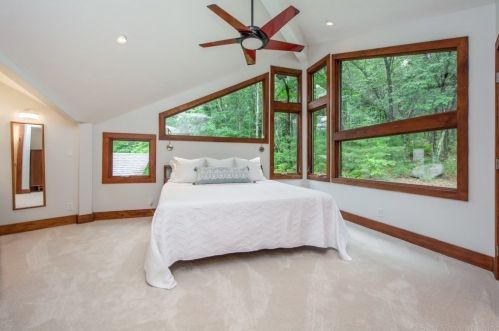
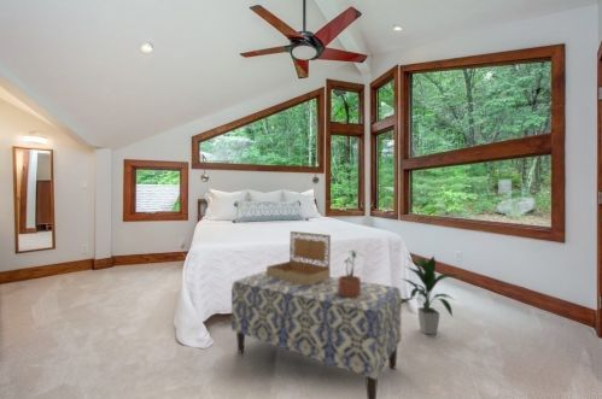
+ indoor plant [401,254,462,335]
+ potted plant [338,250,367,297]
+ decorative box [265,230,332,286]
+ bench [230,270,403,399]
